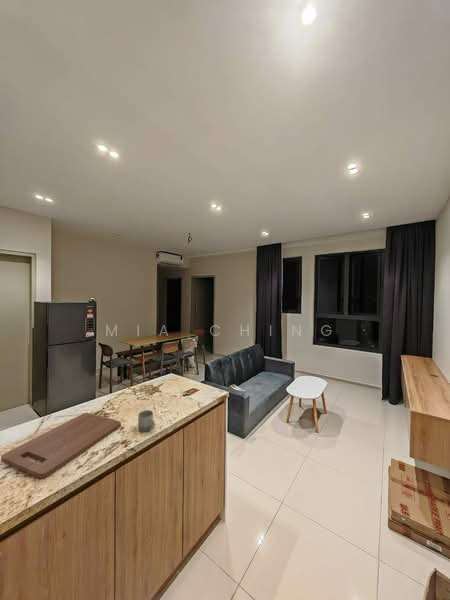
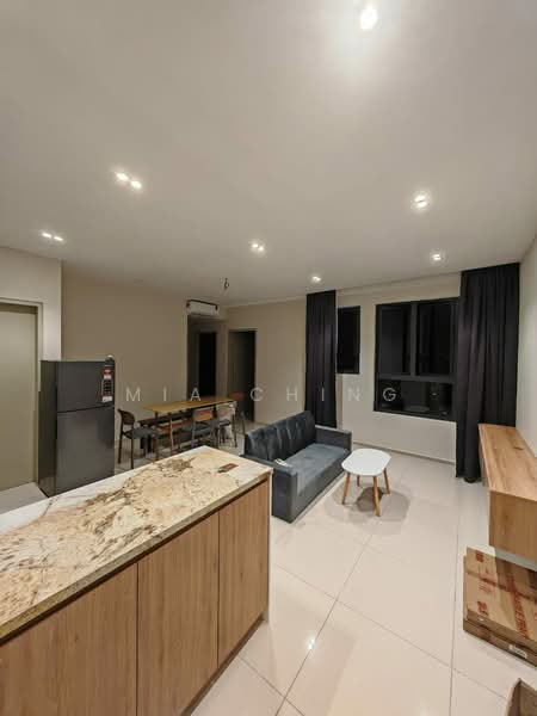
- cutting board [0,412,122,479]
- cup [137,409,156,433]
